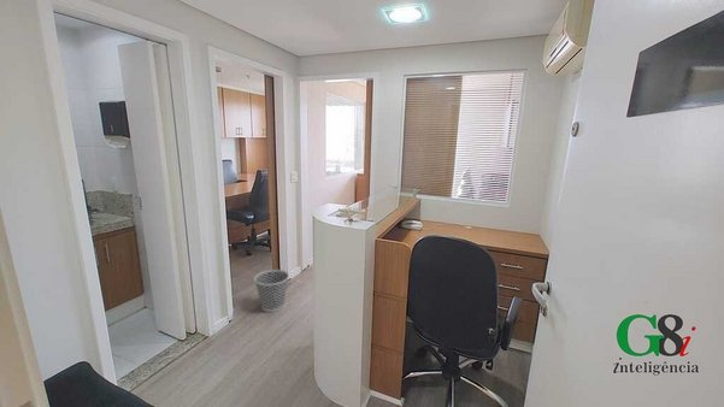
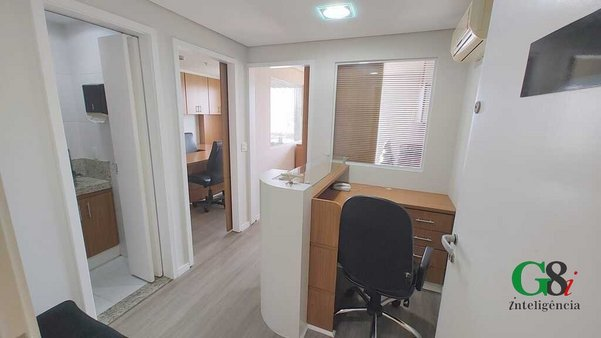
- wastebasket [253,269,290,313]
